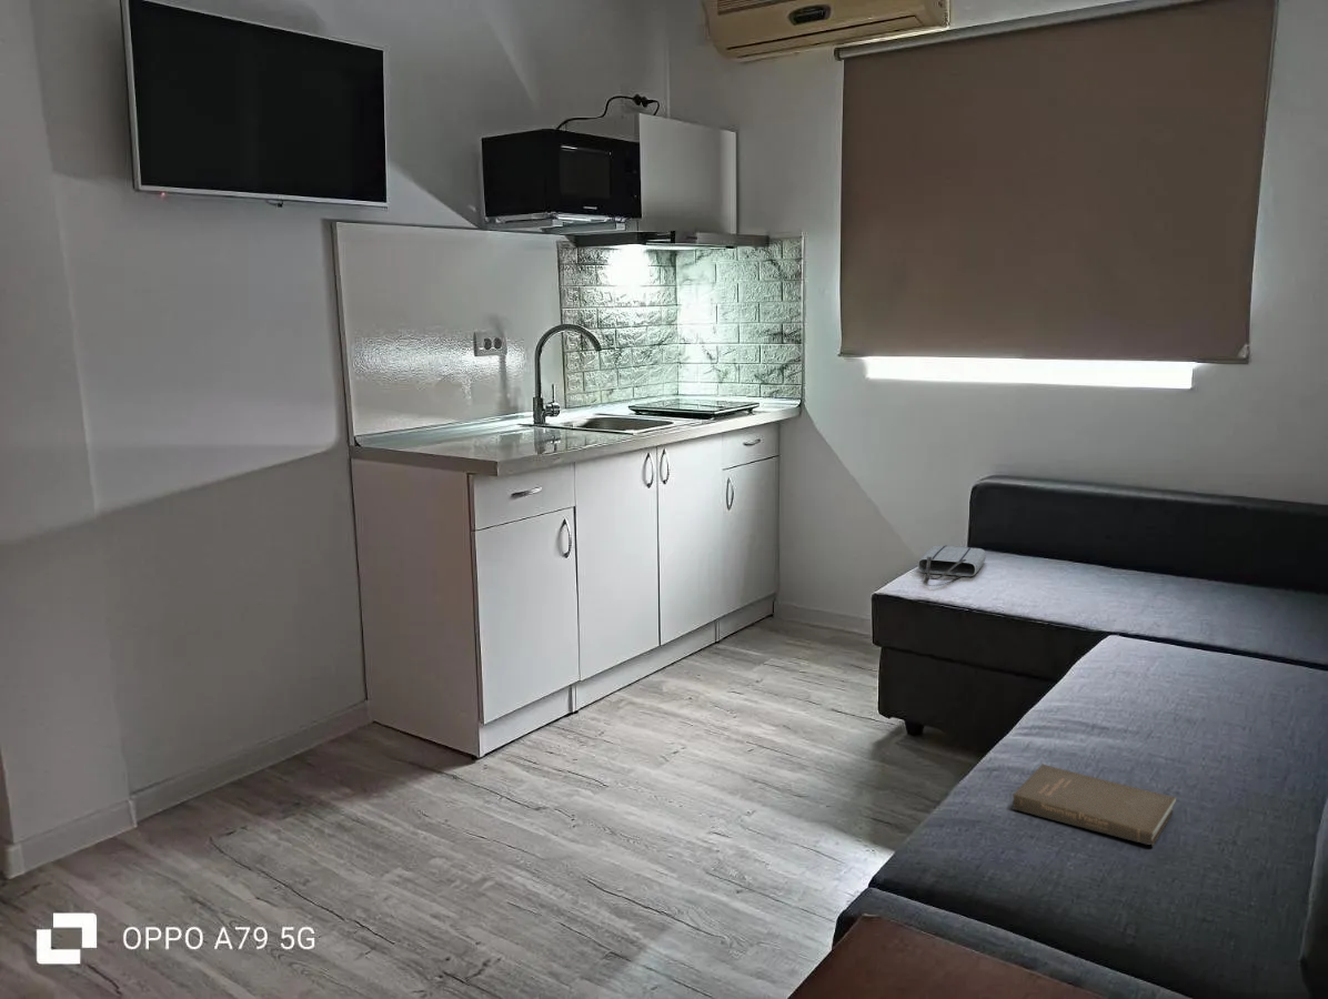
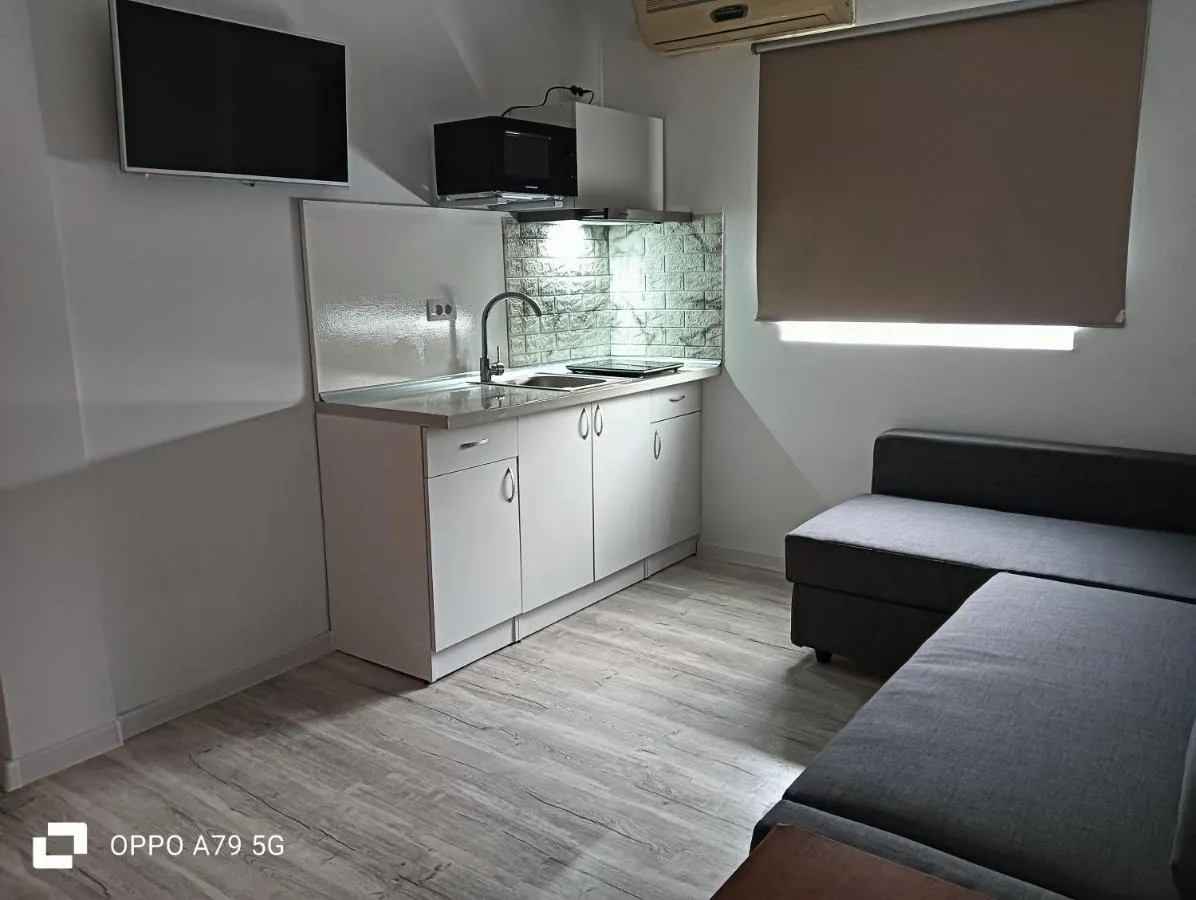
- book [1012,764,1177,847]
- tote bag [916,544,987,582]
